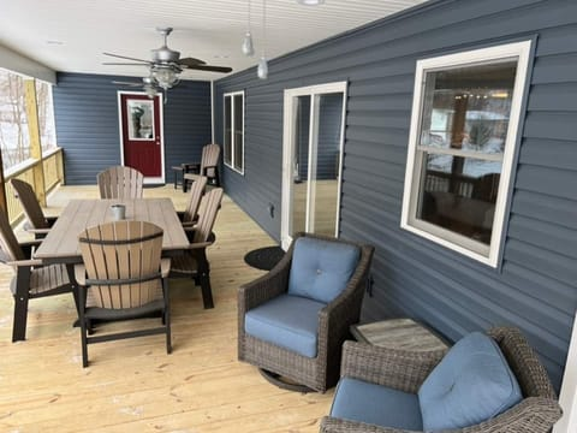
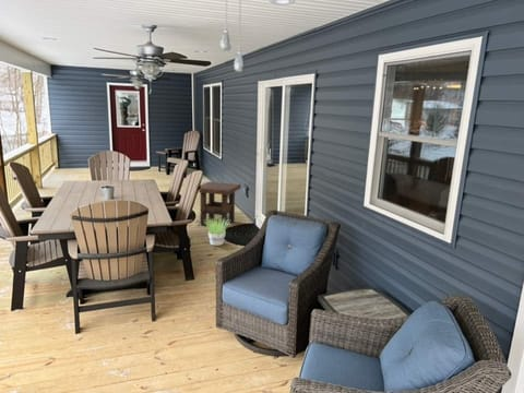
+ potted plant [203,216,231,247]
+ side table [198,181,242,229]
